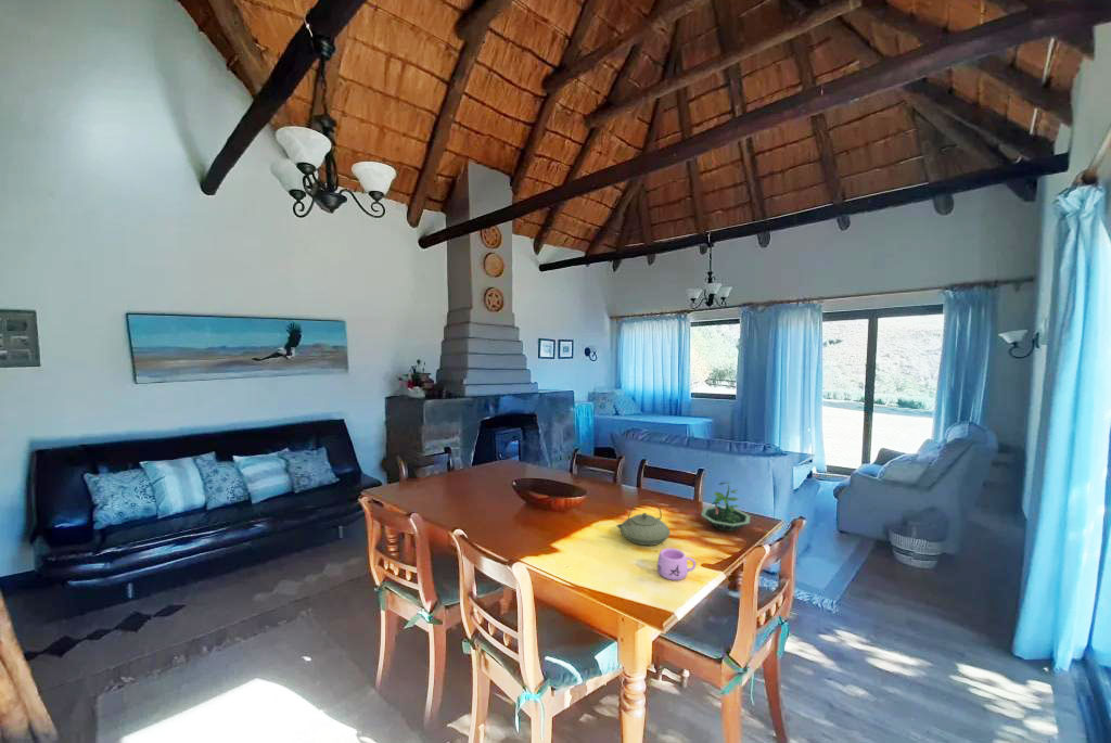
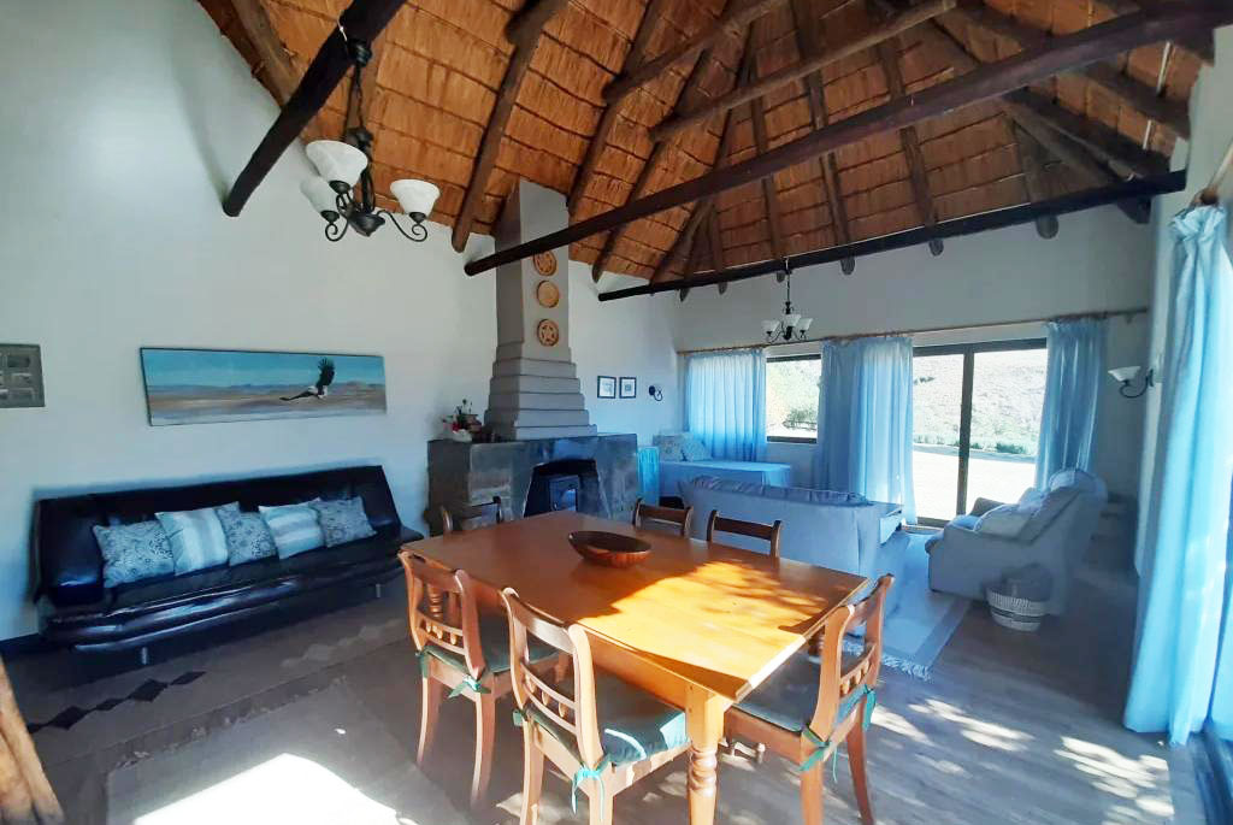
- terrarium [700,481,752,533]
- teapot [616,499,672,547]
- mug [656,547,697,581]
